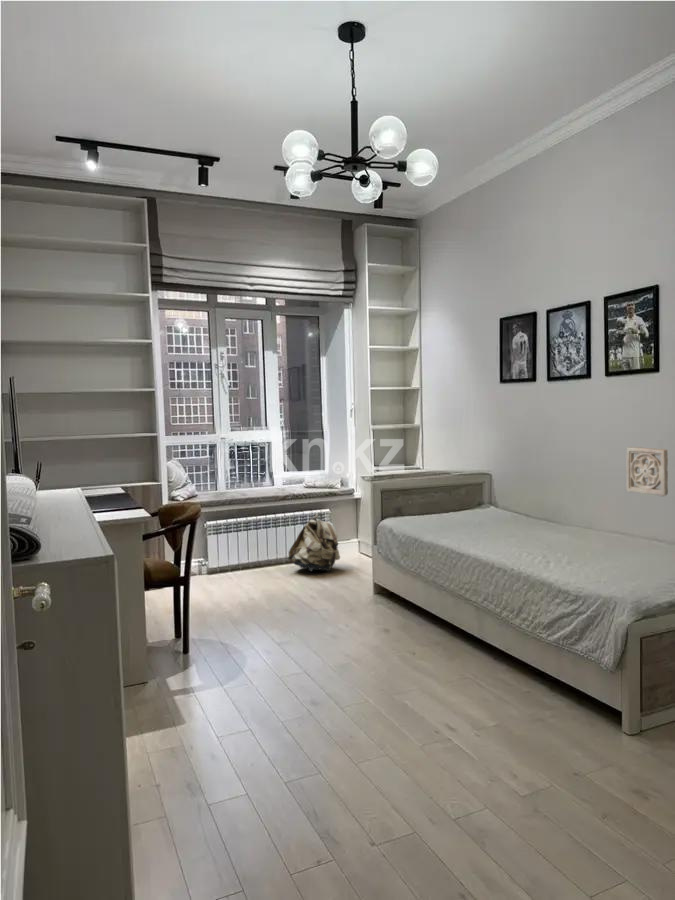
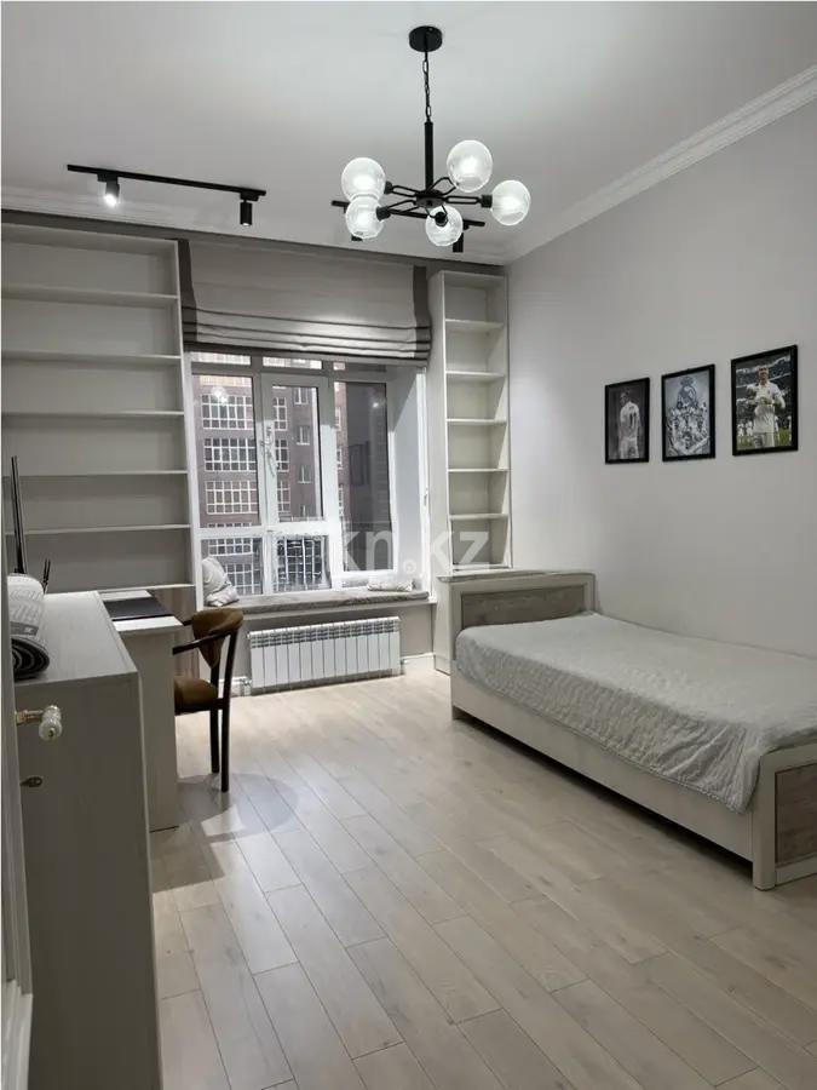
- wall ornament [625,446,669,497]
- backpack [287,512,341,573]
